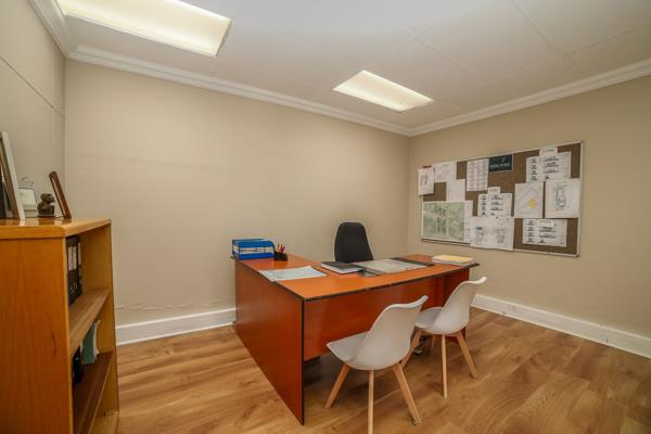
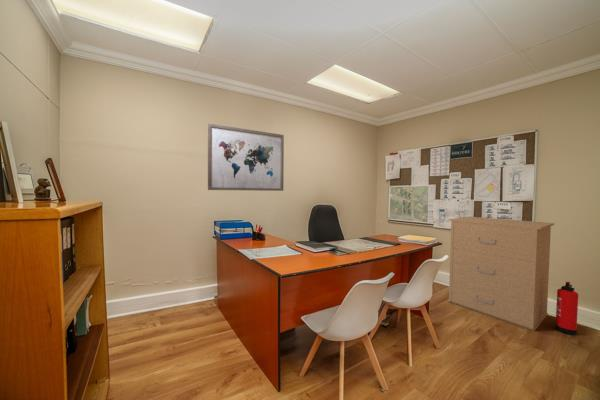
+ fire extinguisher [554,281,579,336]
+ filing cabinet [448,216,555,332]
+ wall art [207,122,285,192]
